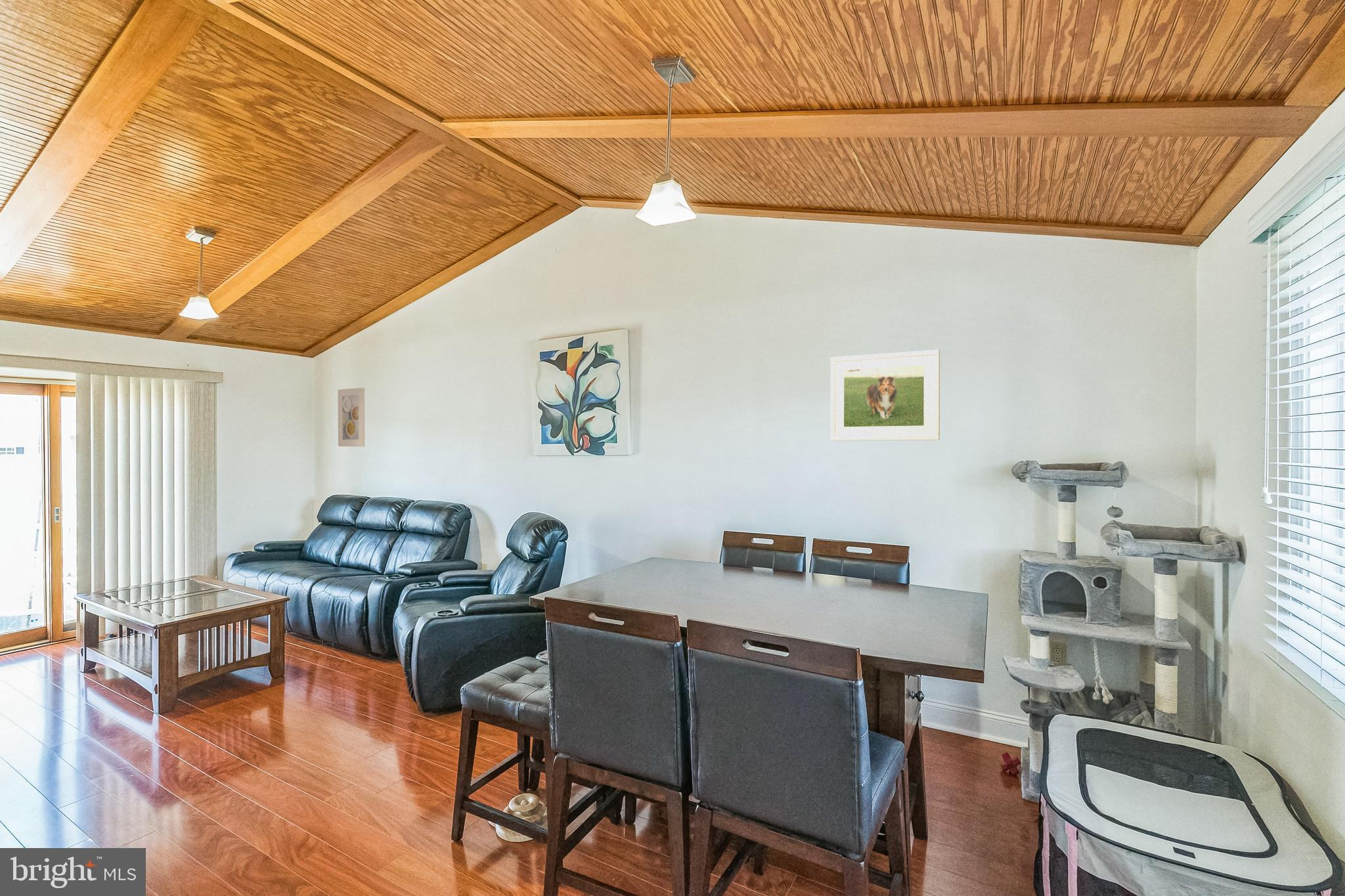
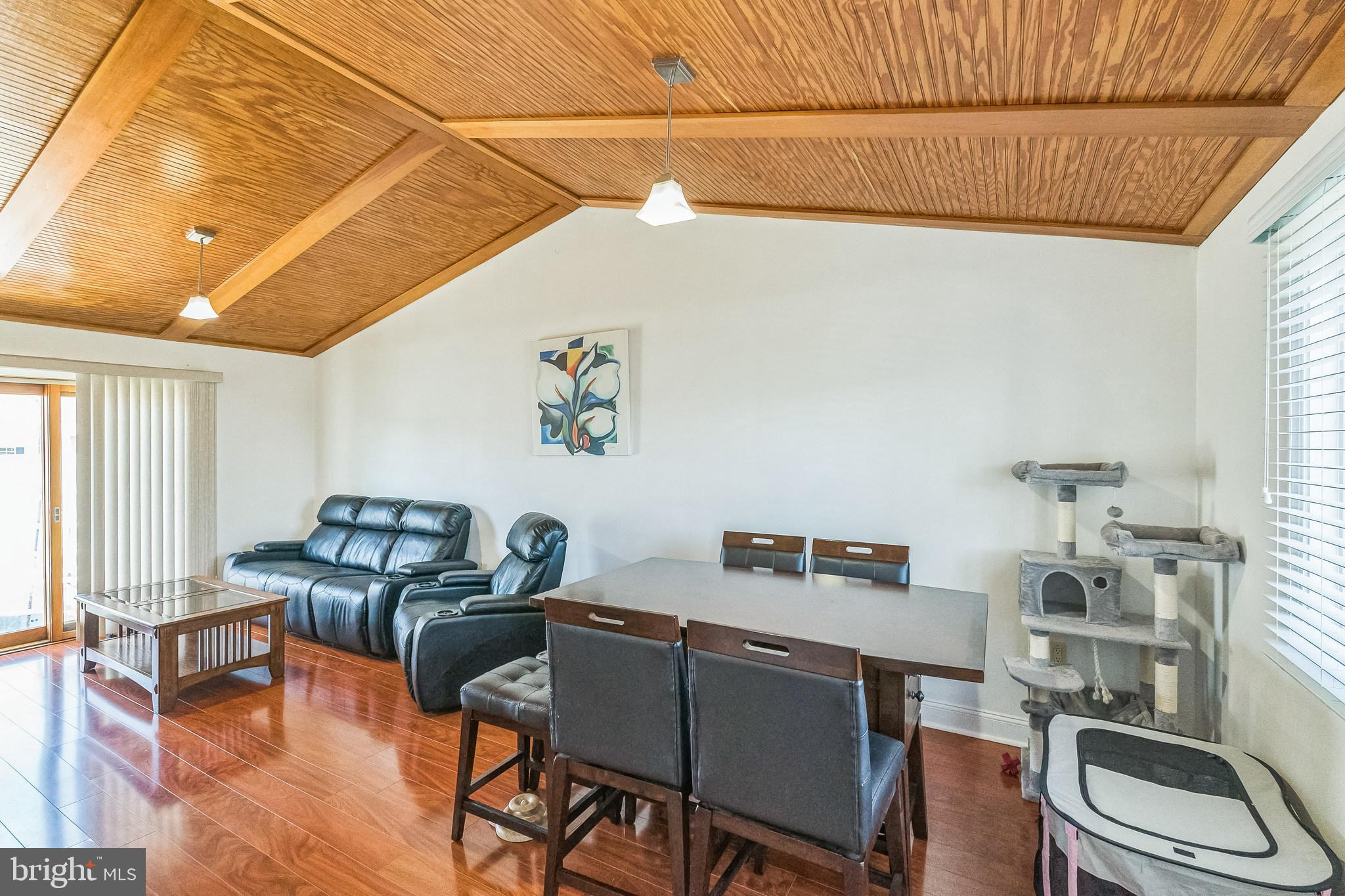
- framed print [338,387,365,447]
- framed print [829,349,940,441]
